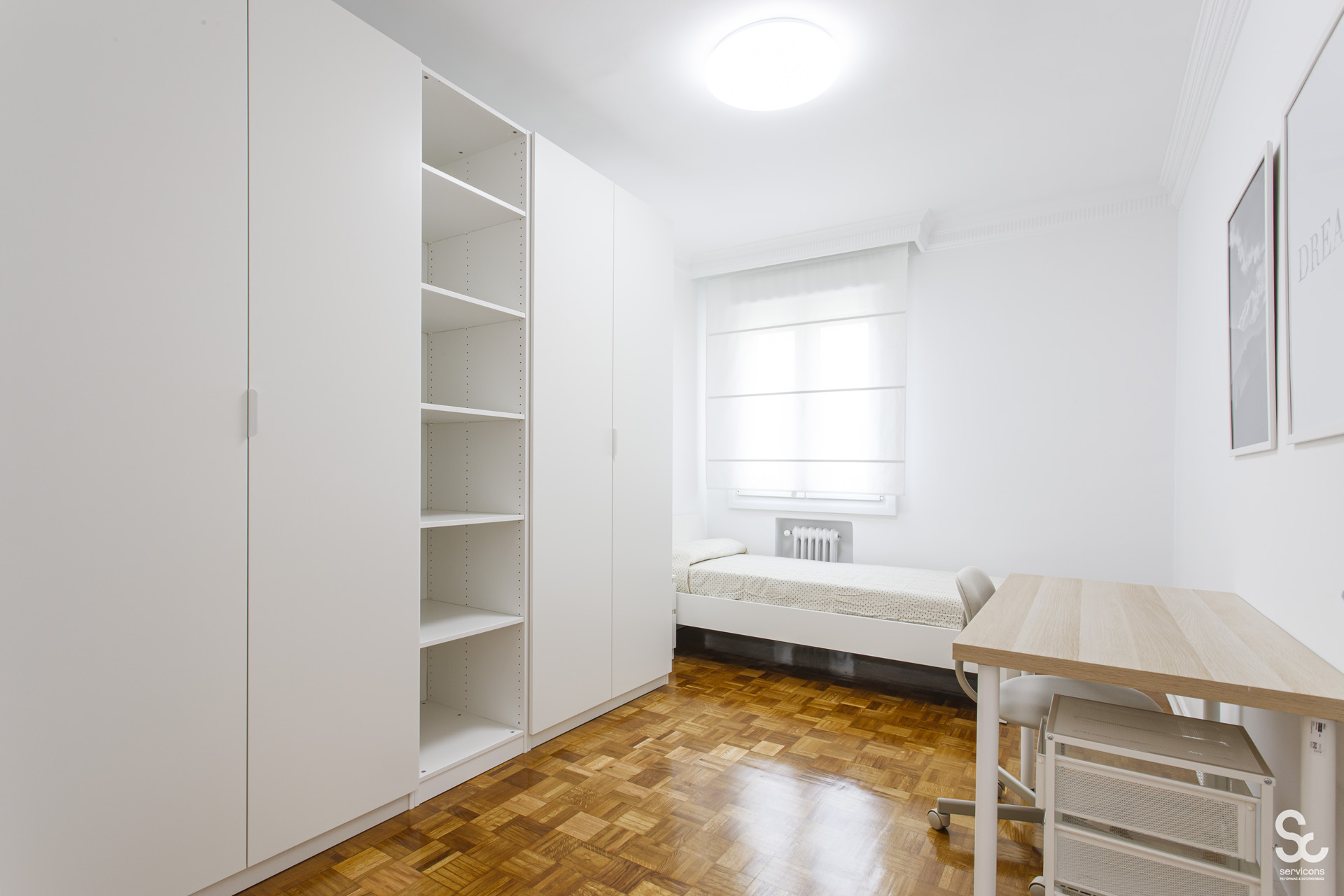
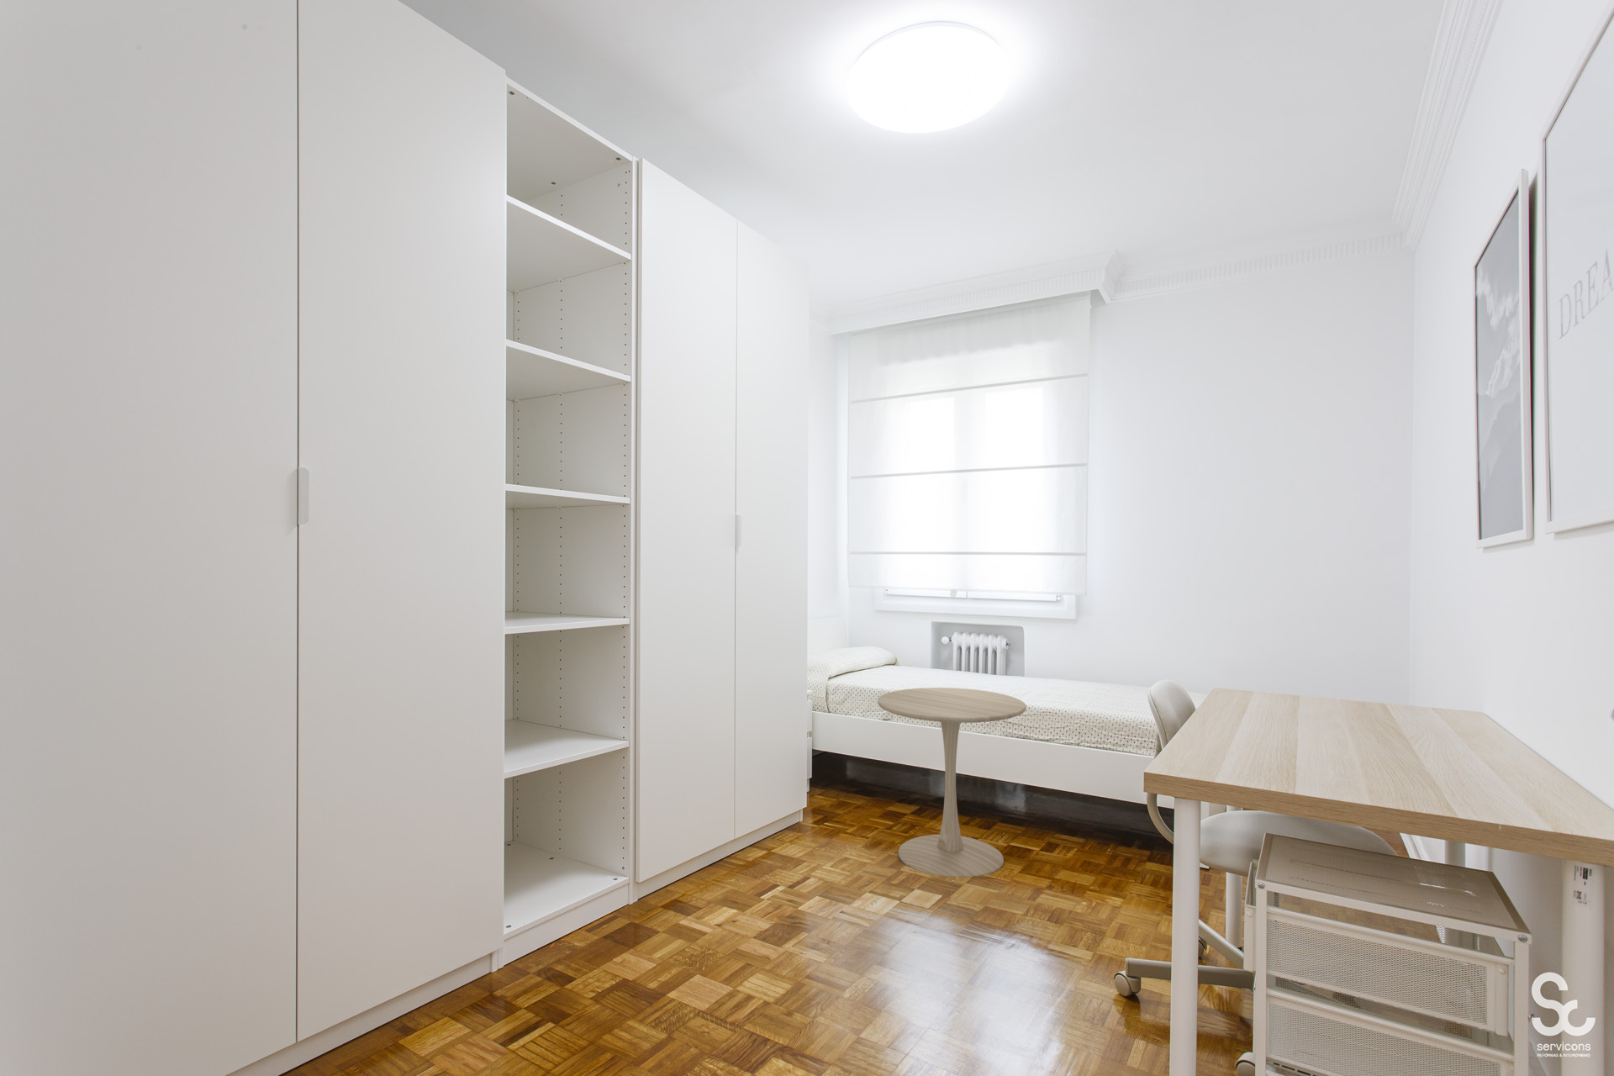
+ side table [877,687,1027,878]
